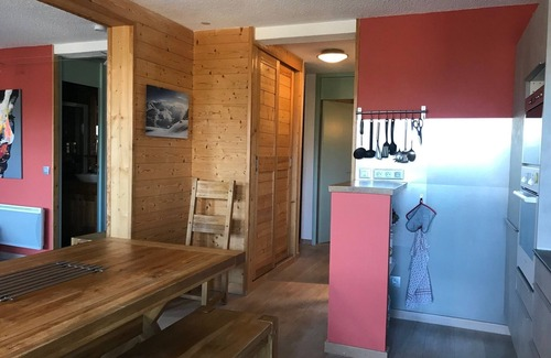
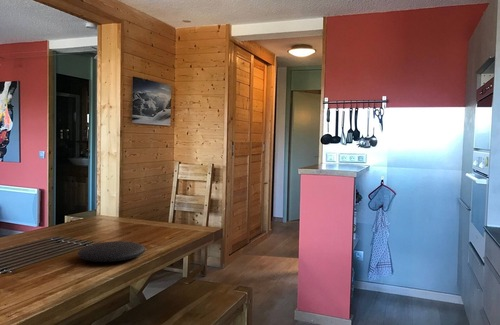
+ plate [77,240,146,264]
